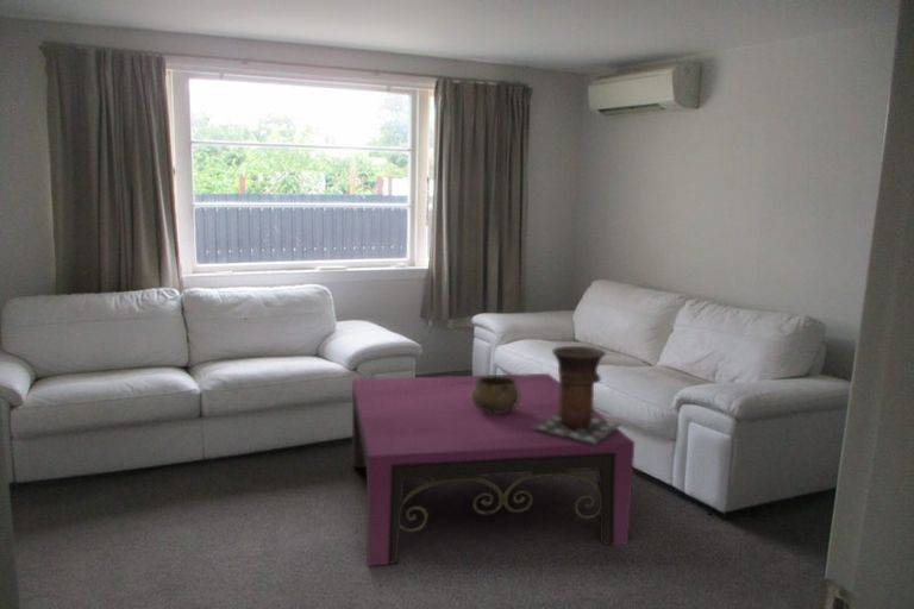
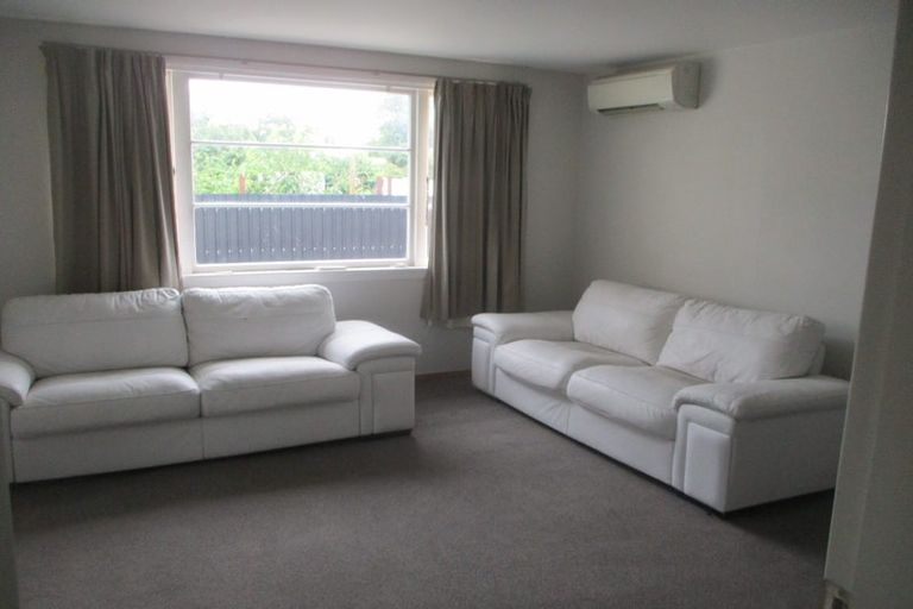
- coffee table [351,372,636,567]
- vase [531,345,624,444]
- decorative bowl [472,373,520,414]
